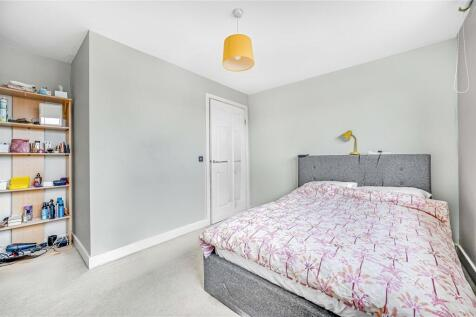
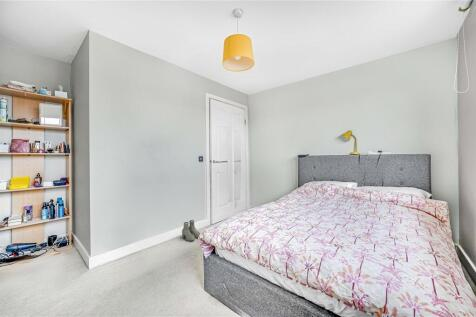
+ boots [181,219,202,242]
